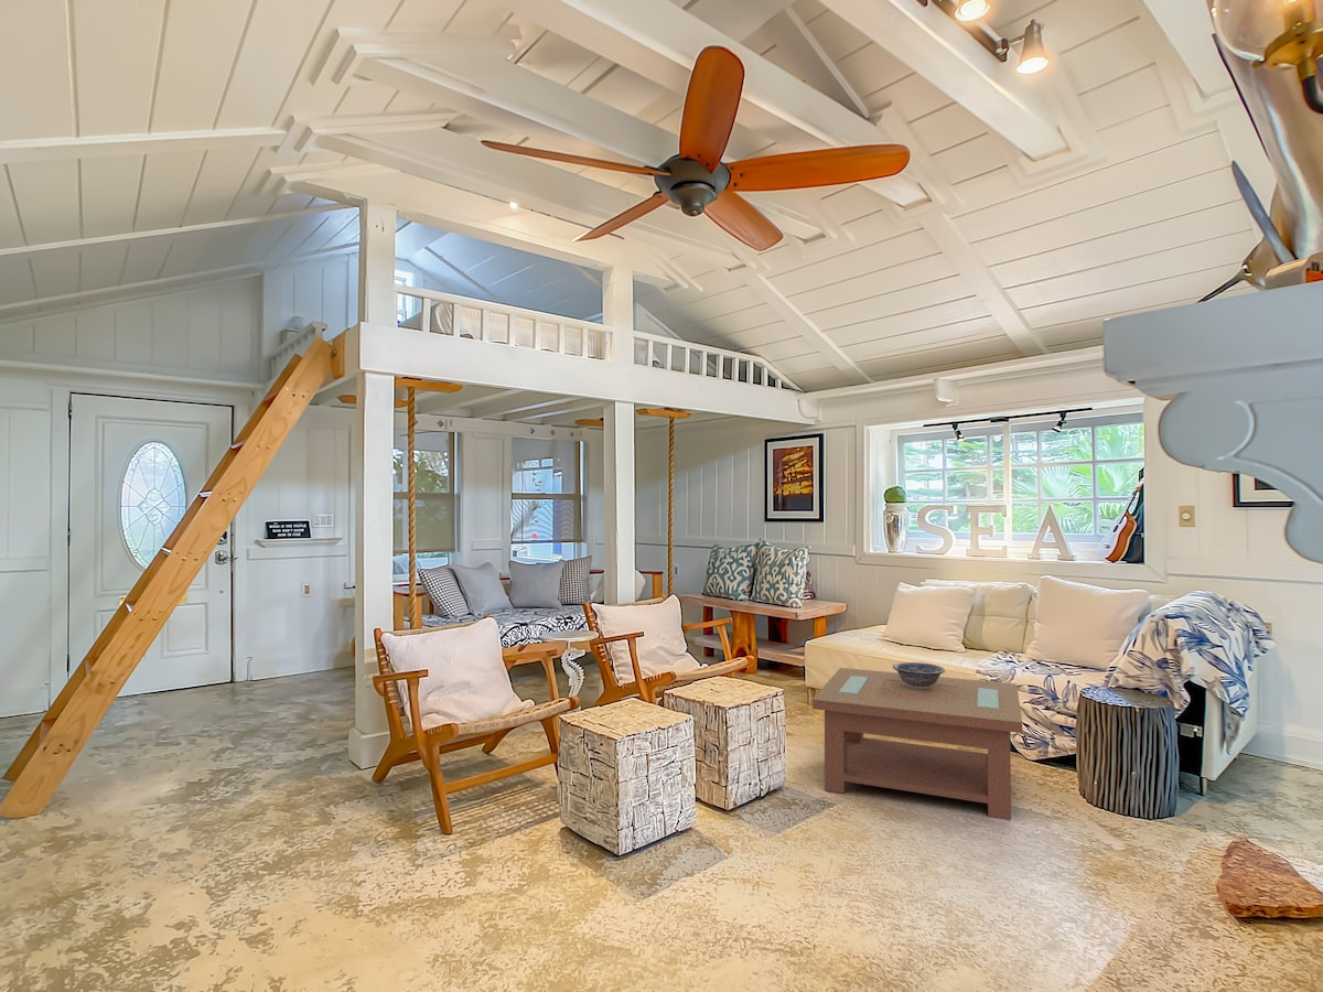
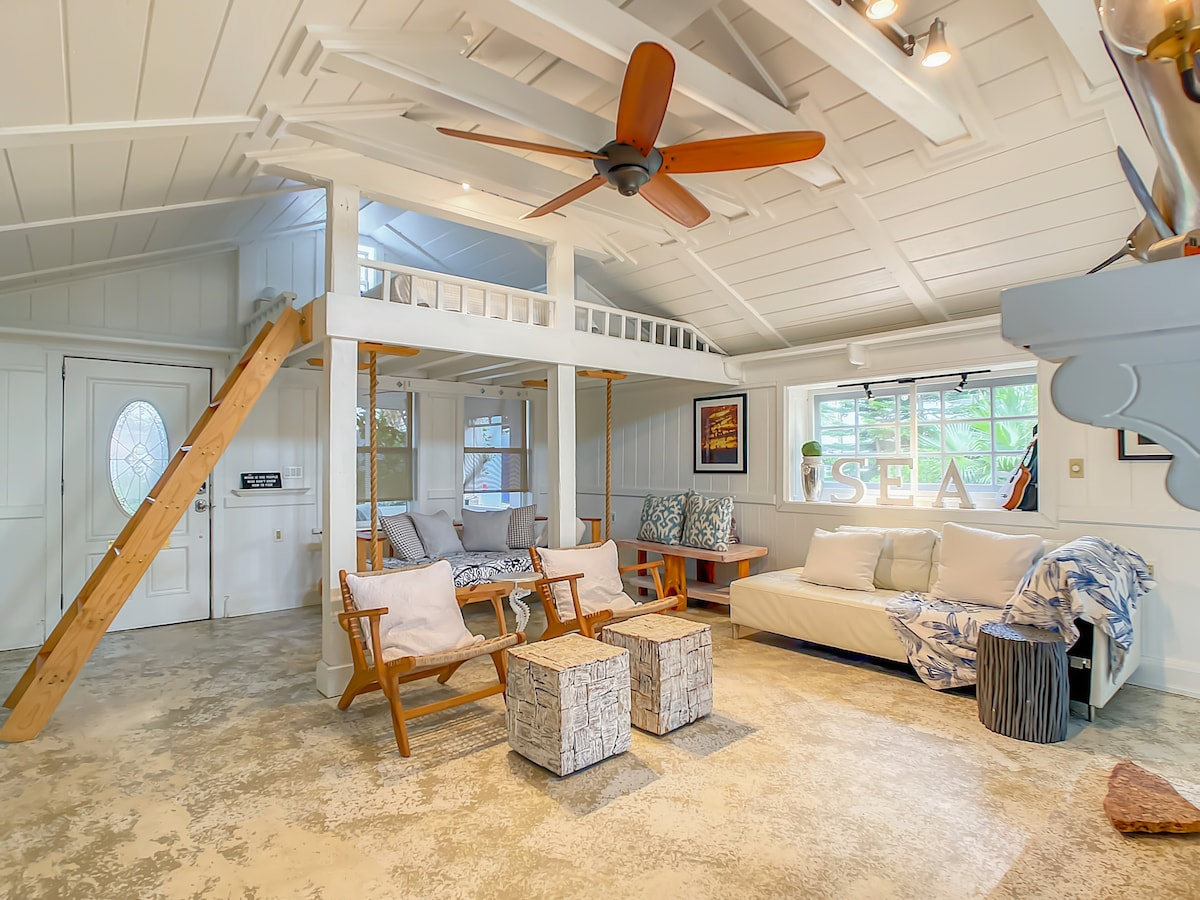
- coffee table [811,667,1023,821]
- decorative bowl [892,661,946,689]
